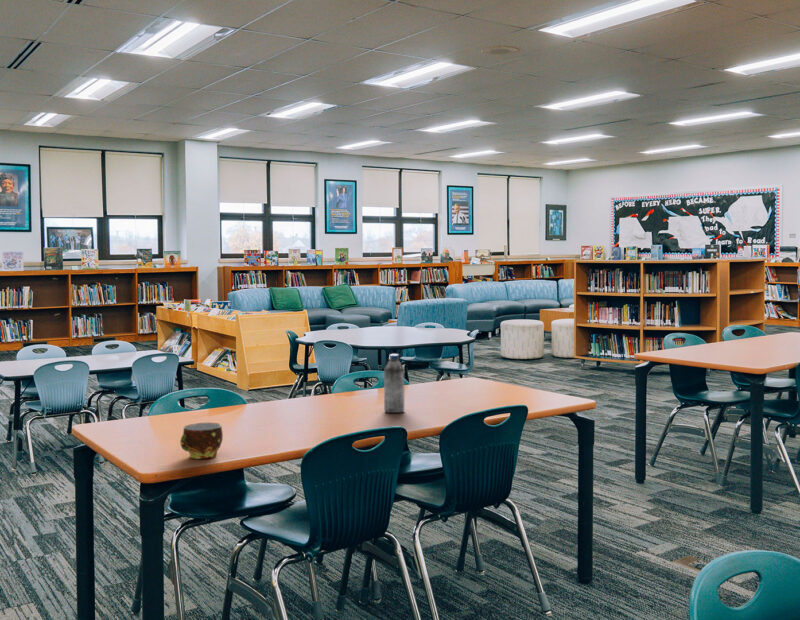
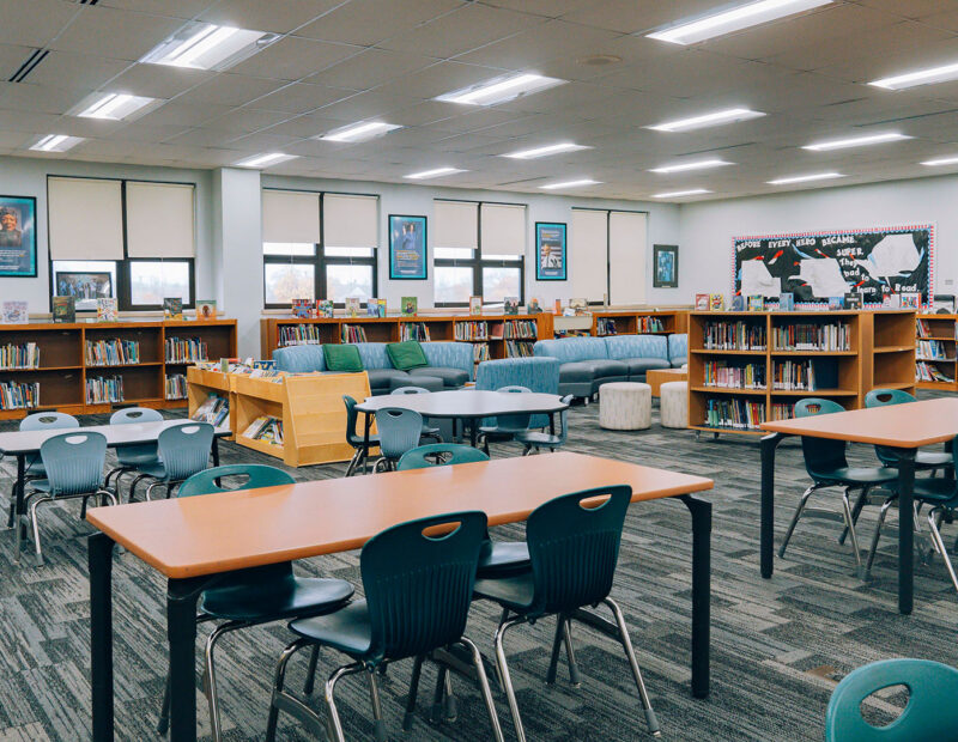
- cup [179,422,224,460]
- water bottle [383,353,405,414]
